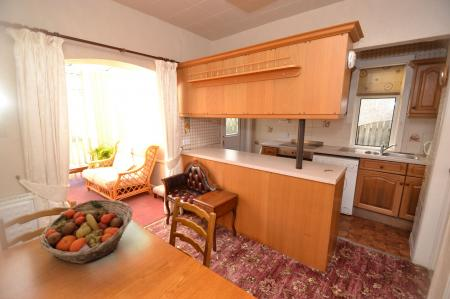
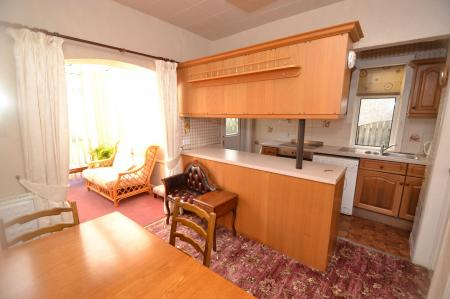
- fruit basket [39,199,134,265]
